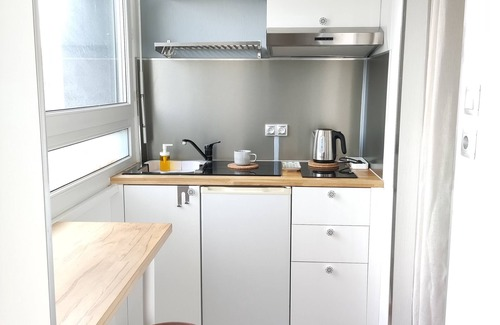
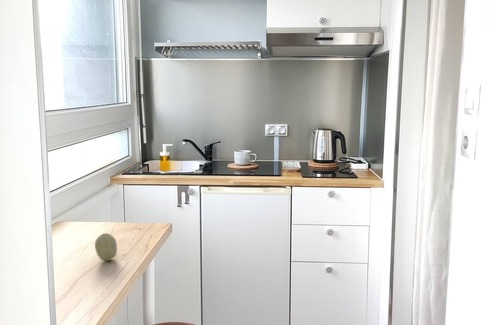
+ fruit [94,232,118,262]
